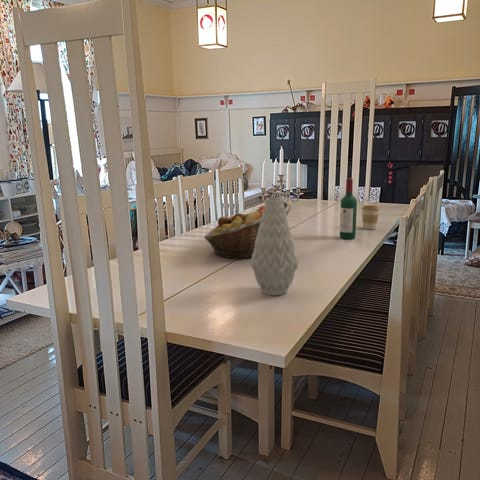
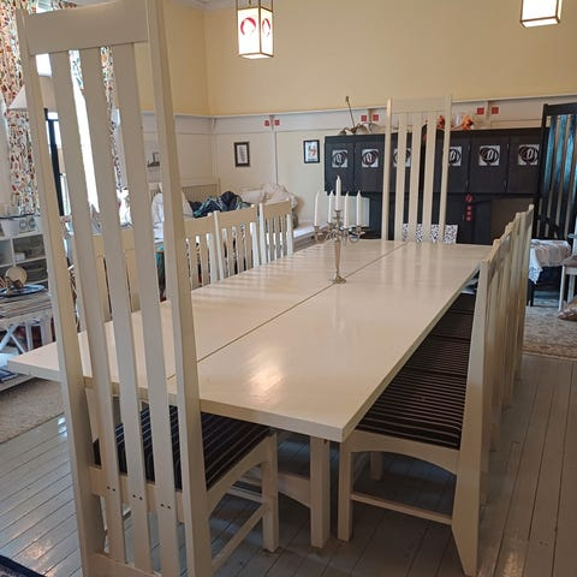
- wine bottle [339,177,358,240]
- fruit basket [203,201,293,260]
- coffee cup [361,204,380,230]
- vase [249,197,299,297]
